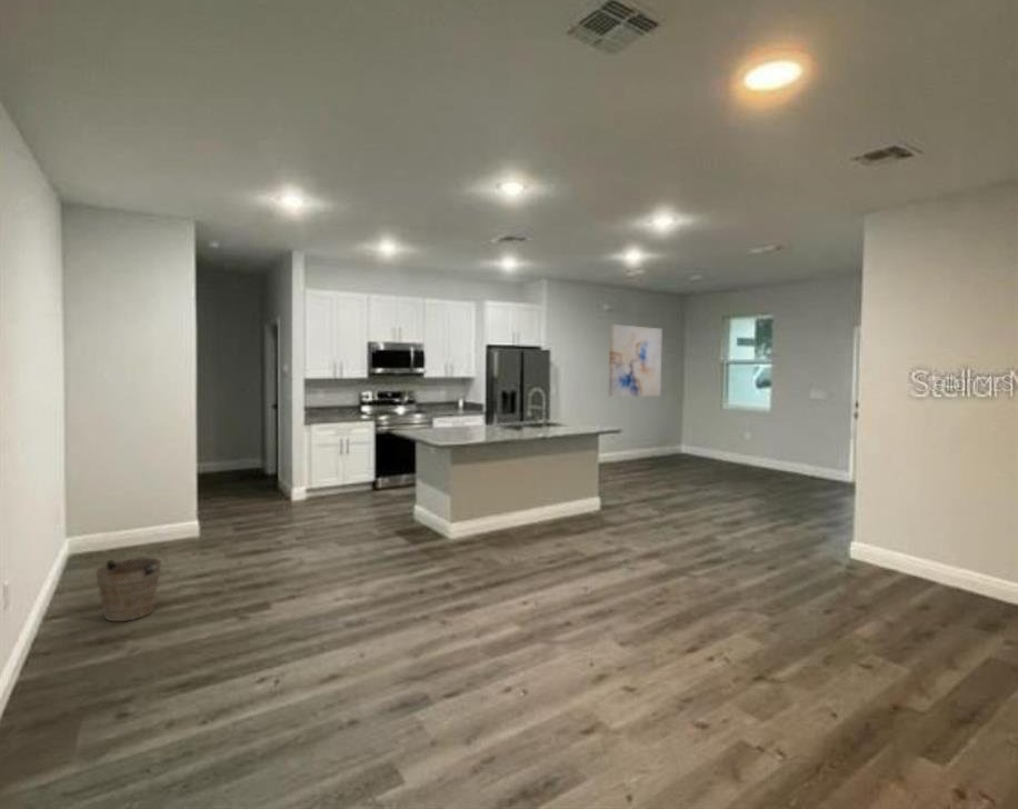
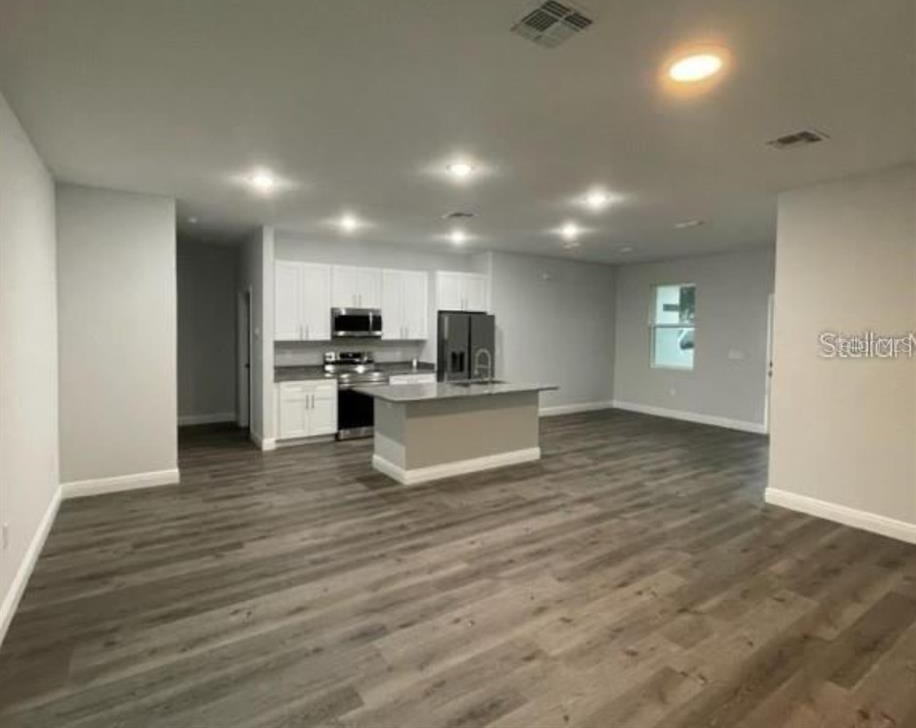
- wall art [608,323,663,398]
- bucket [94,555,169,622]
